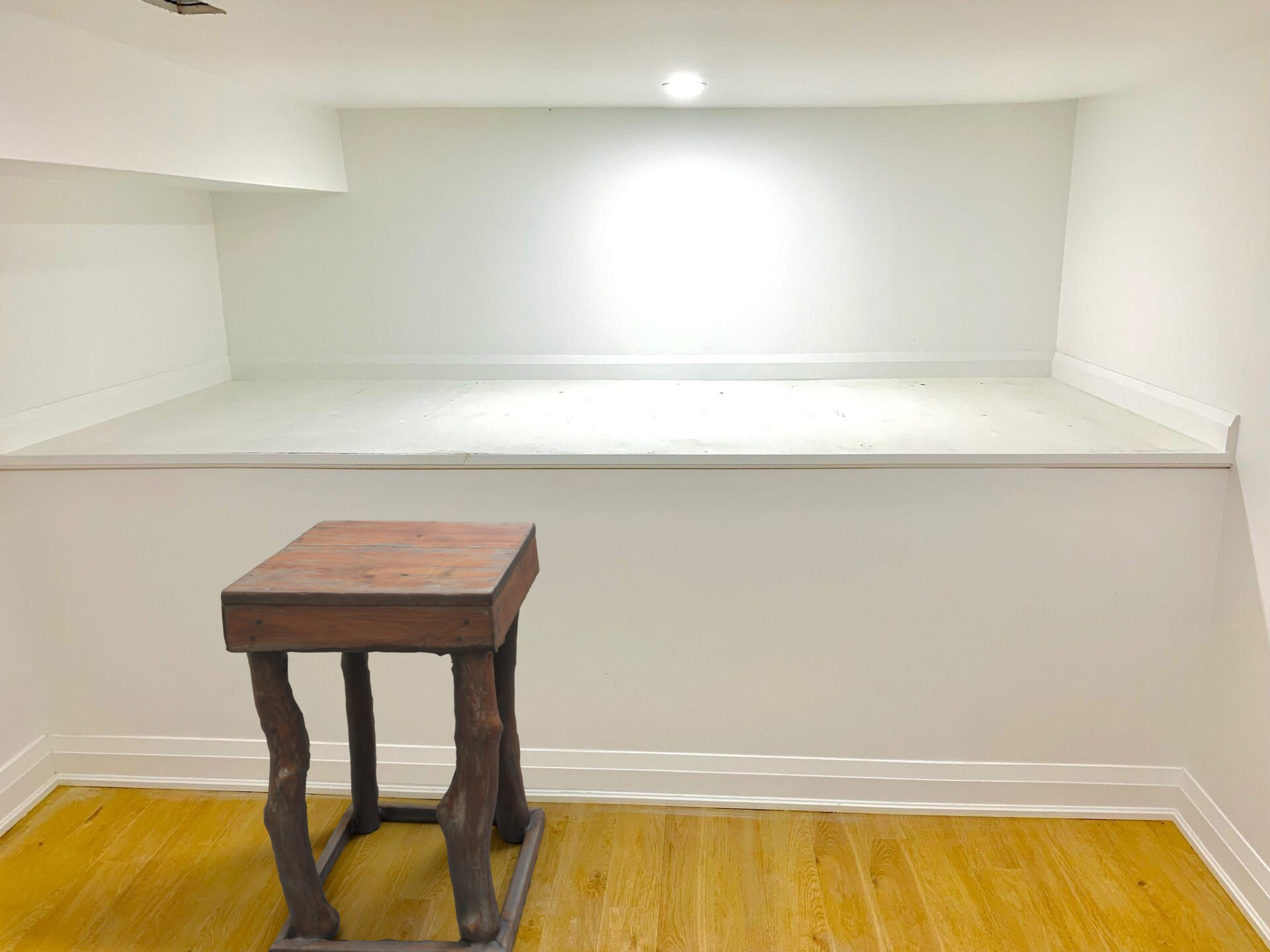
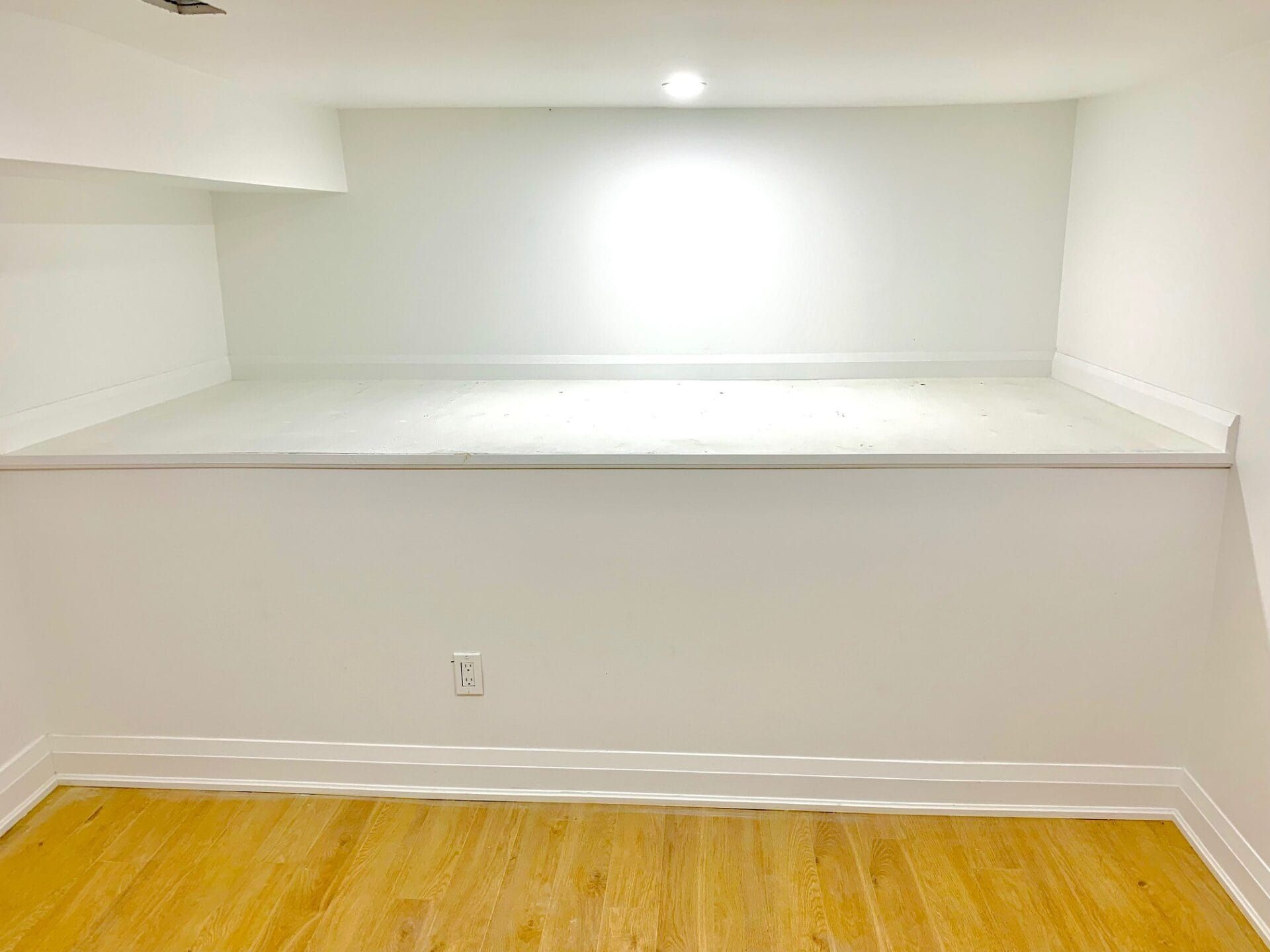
- side table [220,520,546,952]
